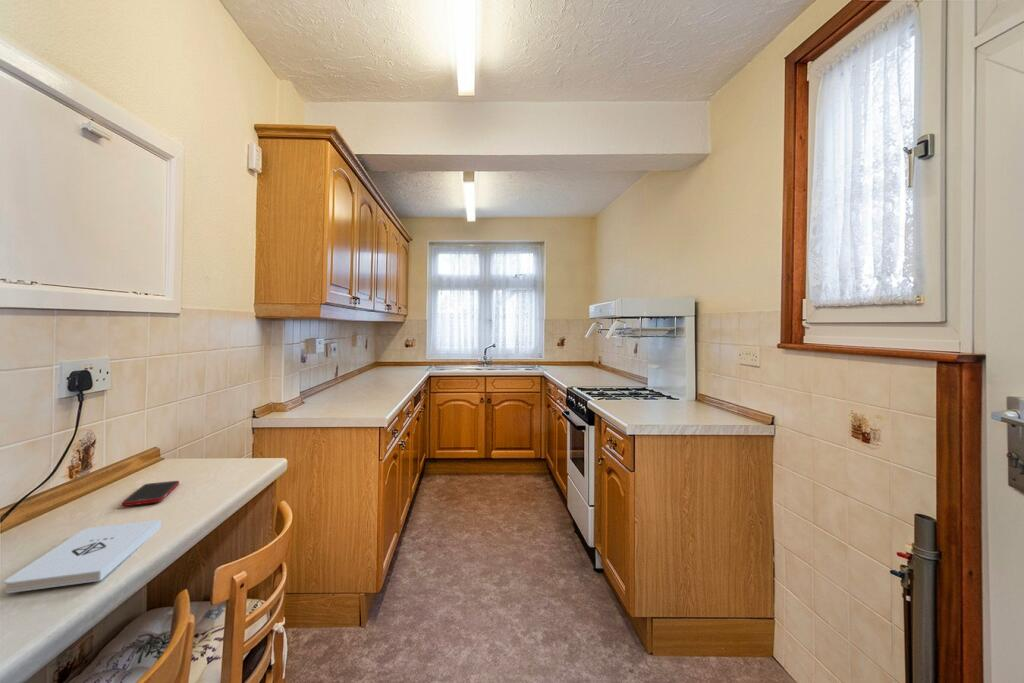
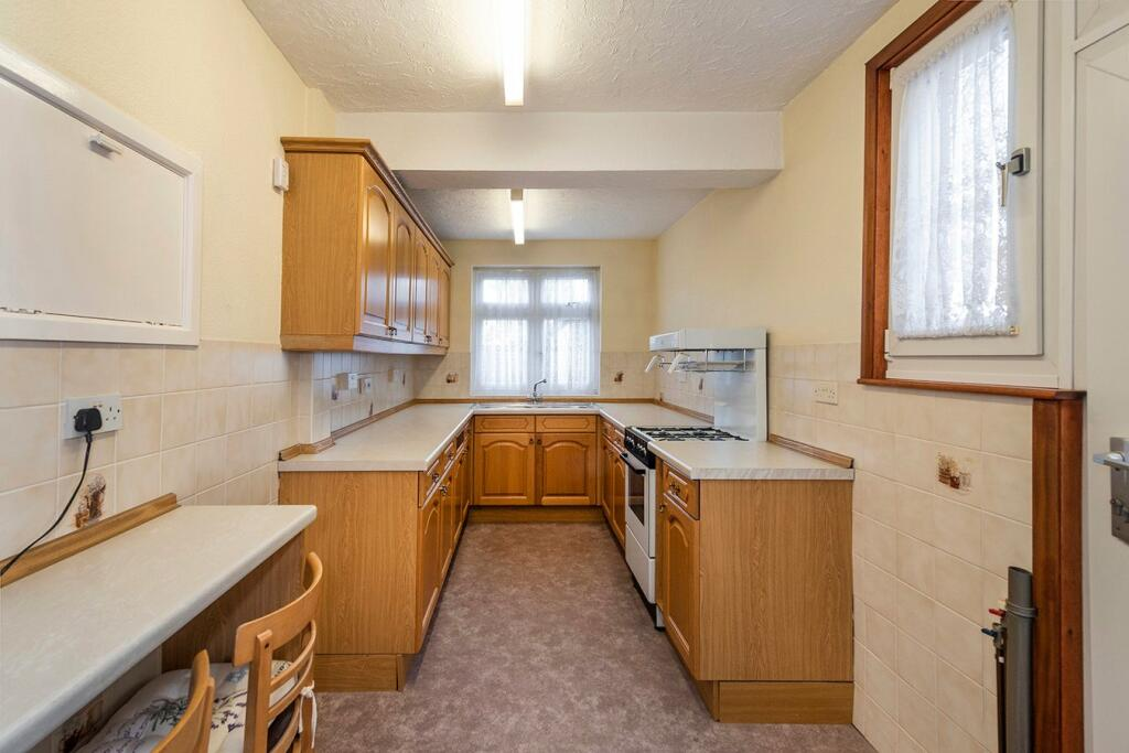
- cell phone [121,480,180,507]
- notepad [4,519,162,594]
